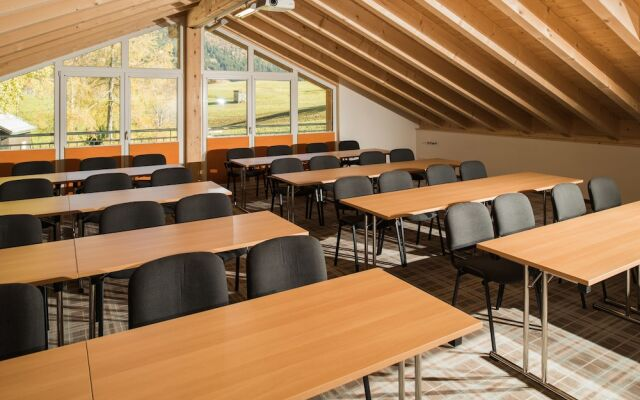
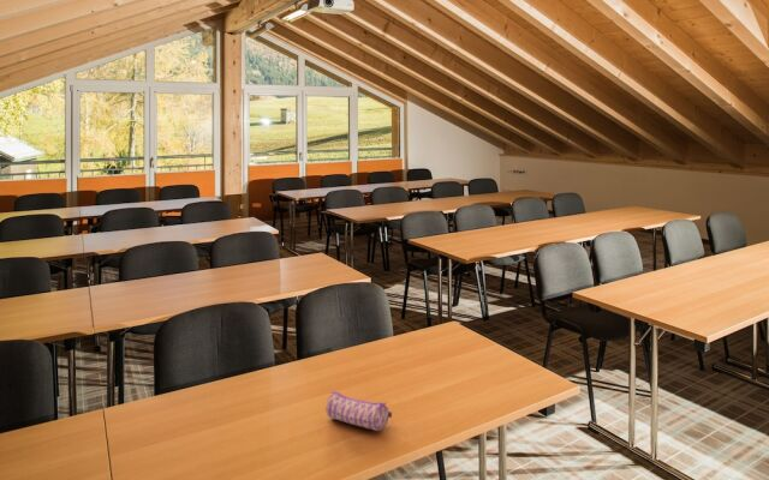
+ pencil case [326,389,393,432]
